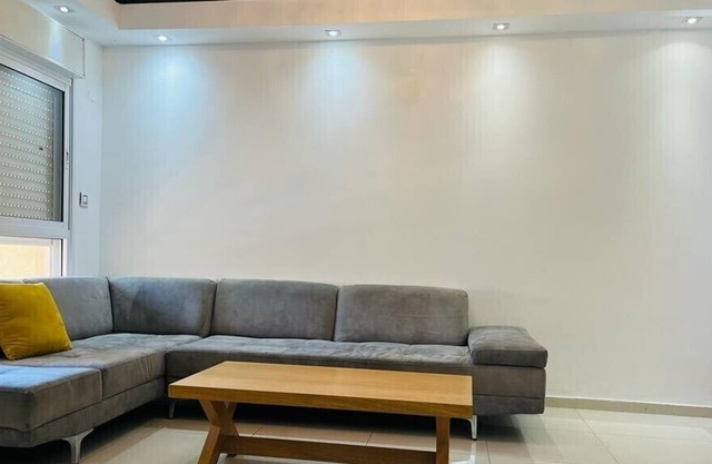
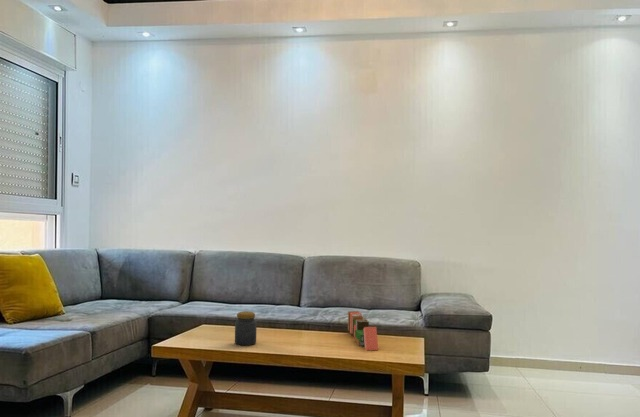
+ jar [234,310,258,347]
+ book [347,310,379,351]
